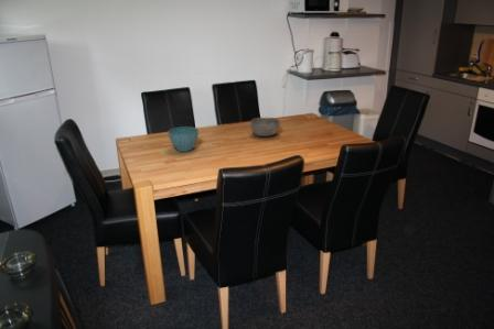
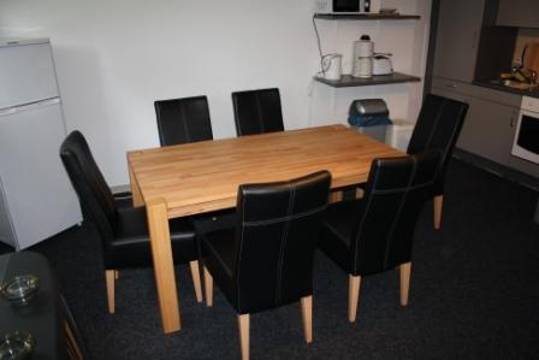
- plant pot [167,125,200,153]
- bowl [249,117,281,138]
